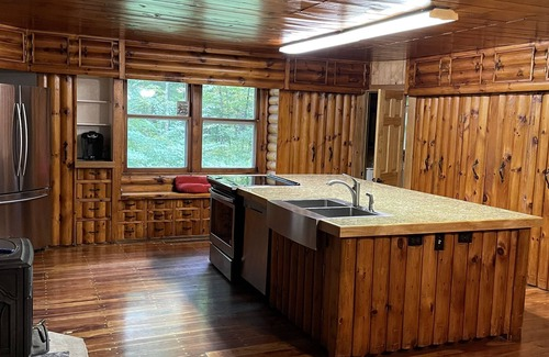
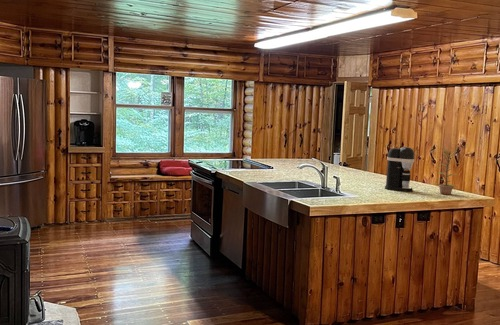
+ plant [433,148,459,195]
+ coffee maker [384,146,416,192]
